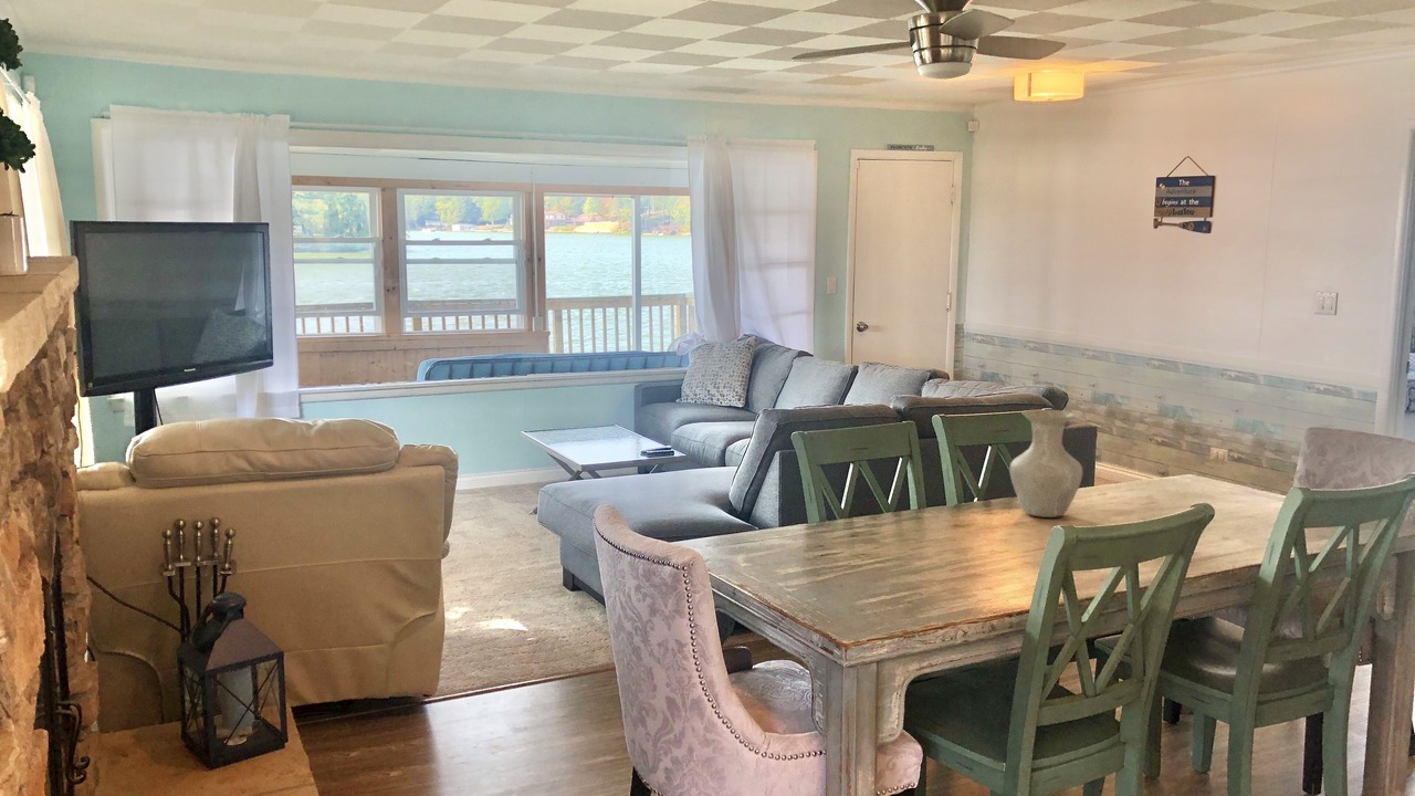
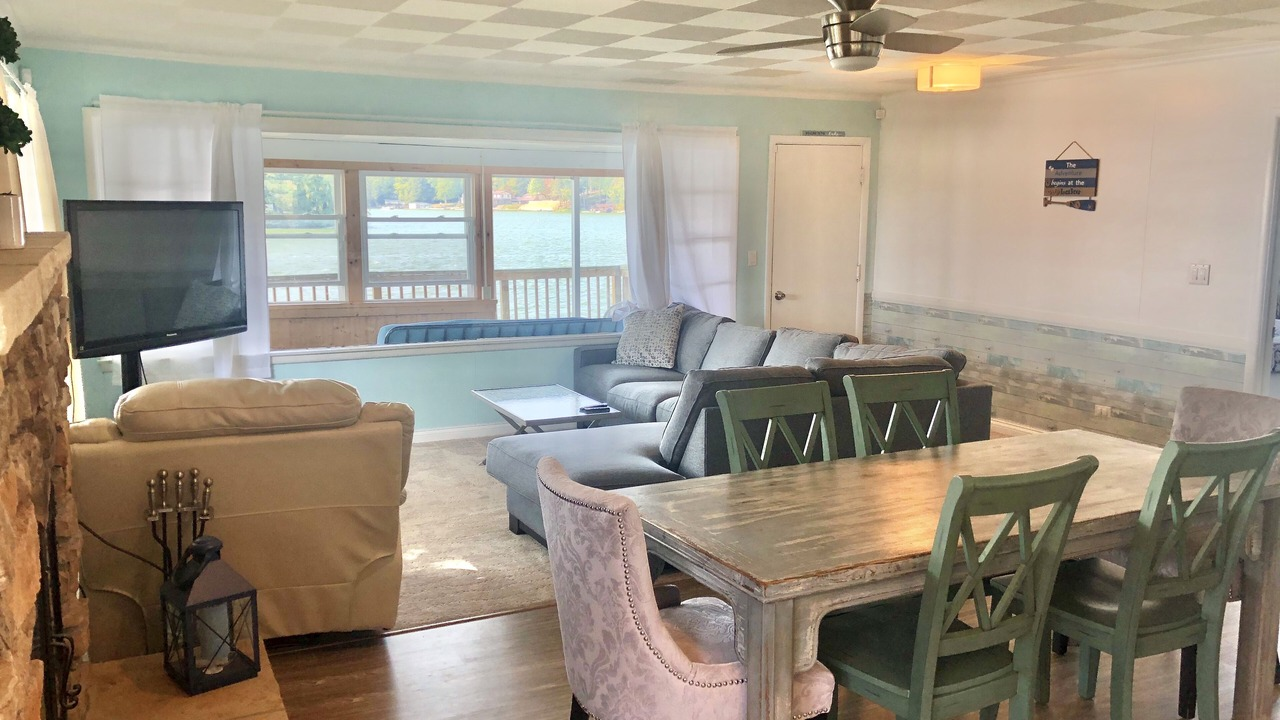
- vase [1008,409,1083,519]
